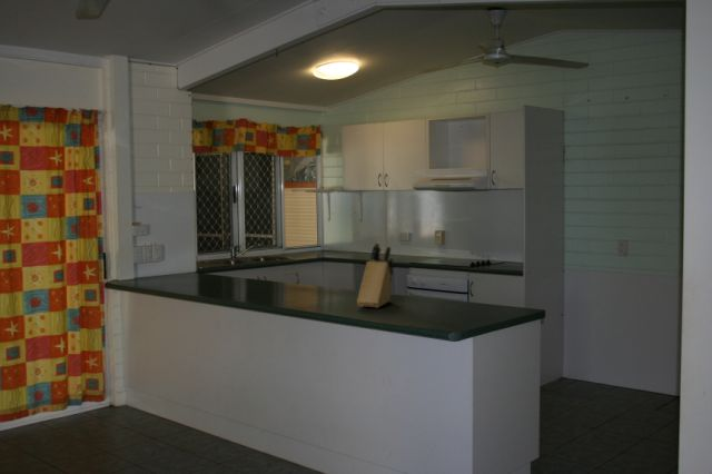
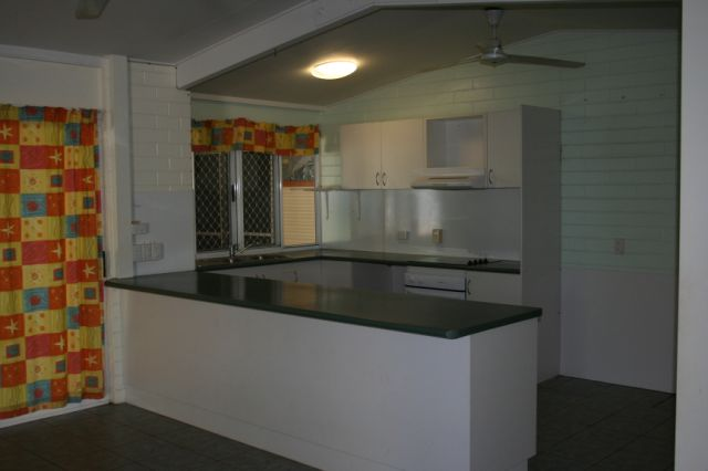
- knife block [356,241,395,308]
